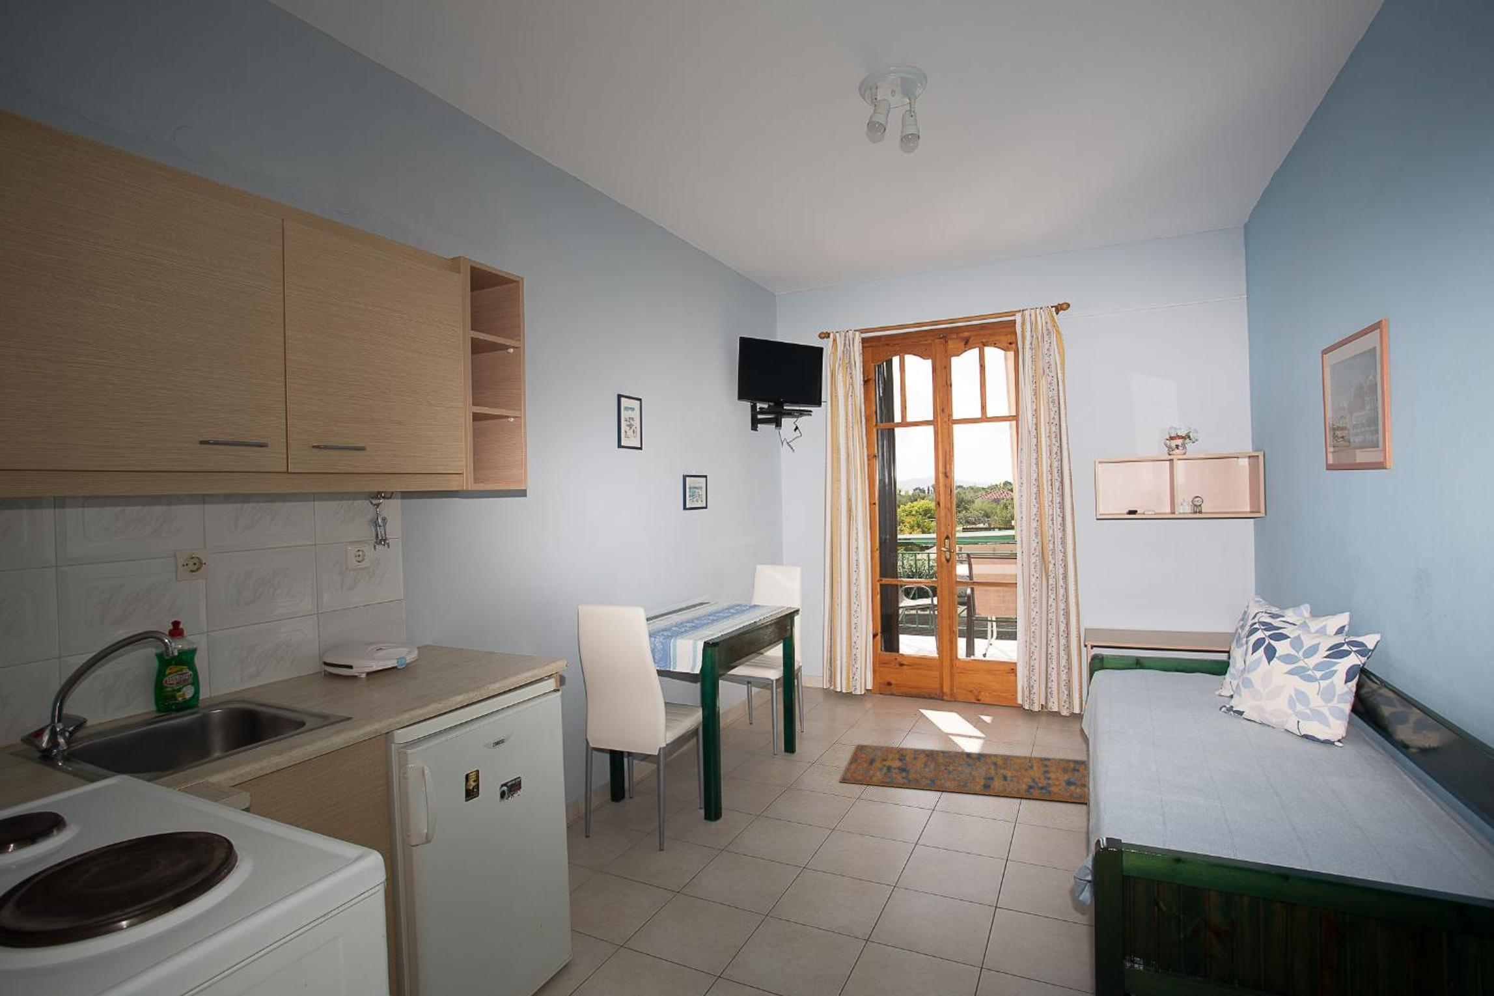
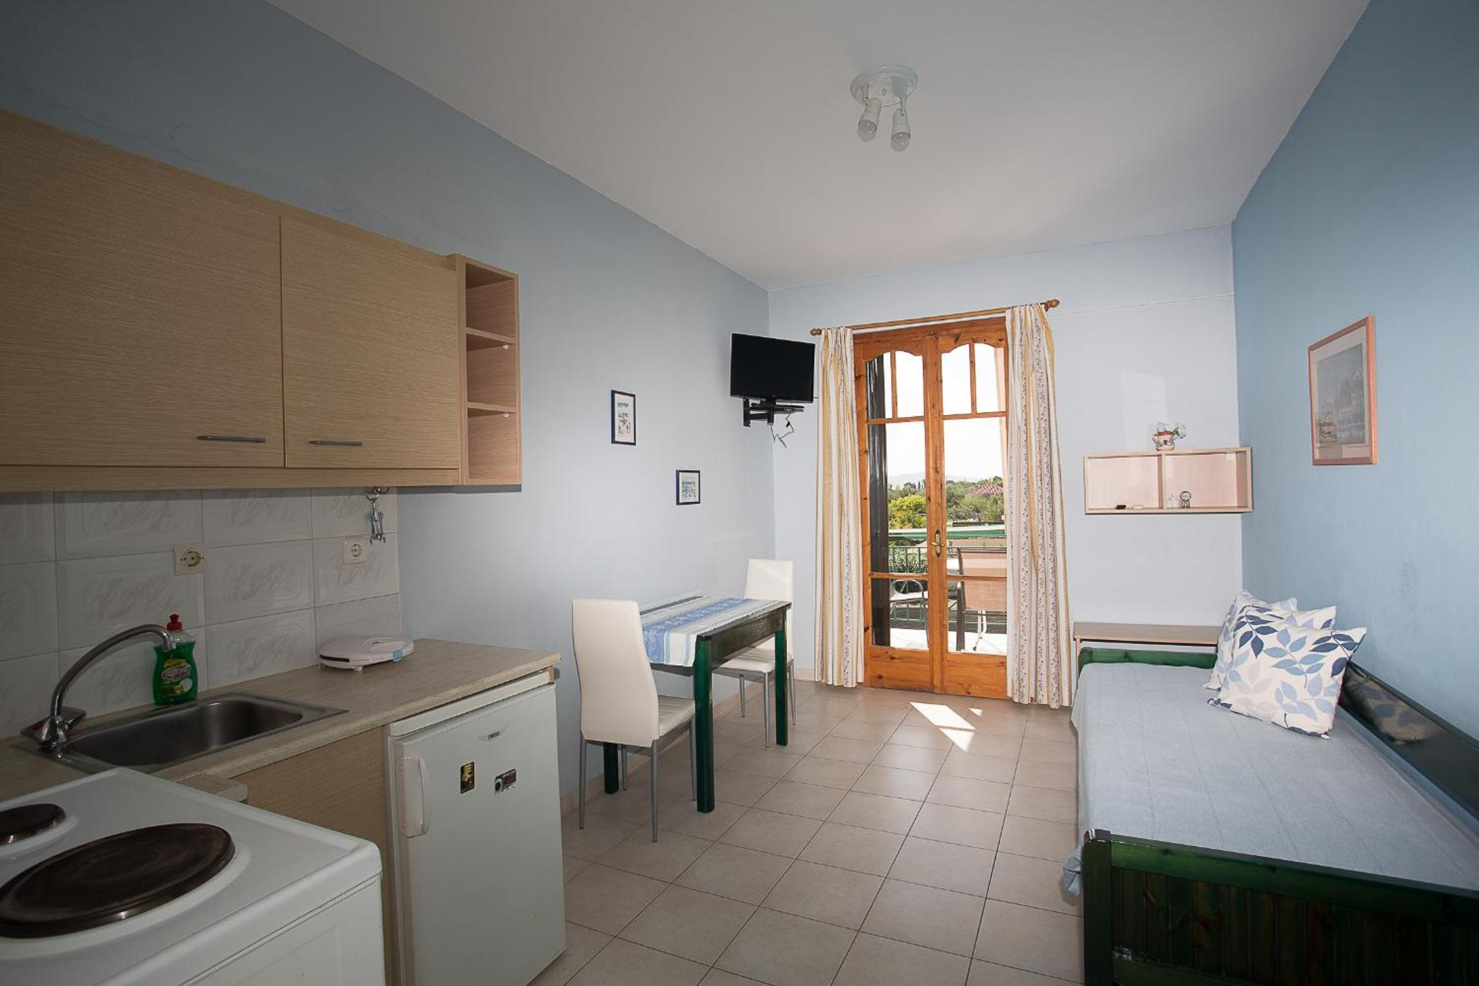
- rug [838,744,1088,804]
